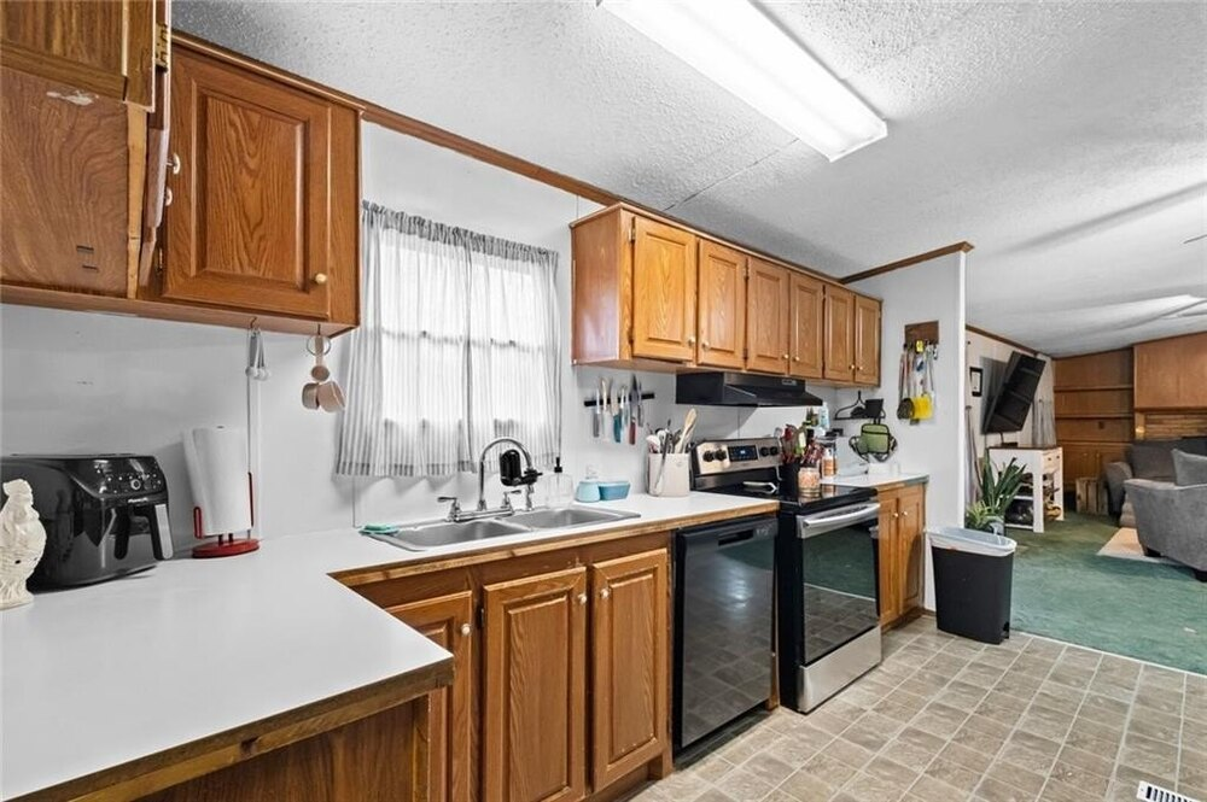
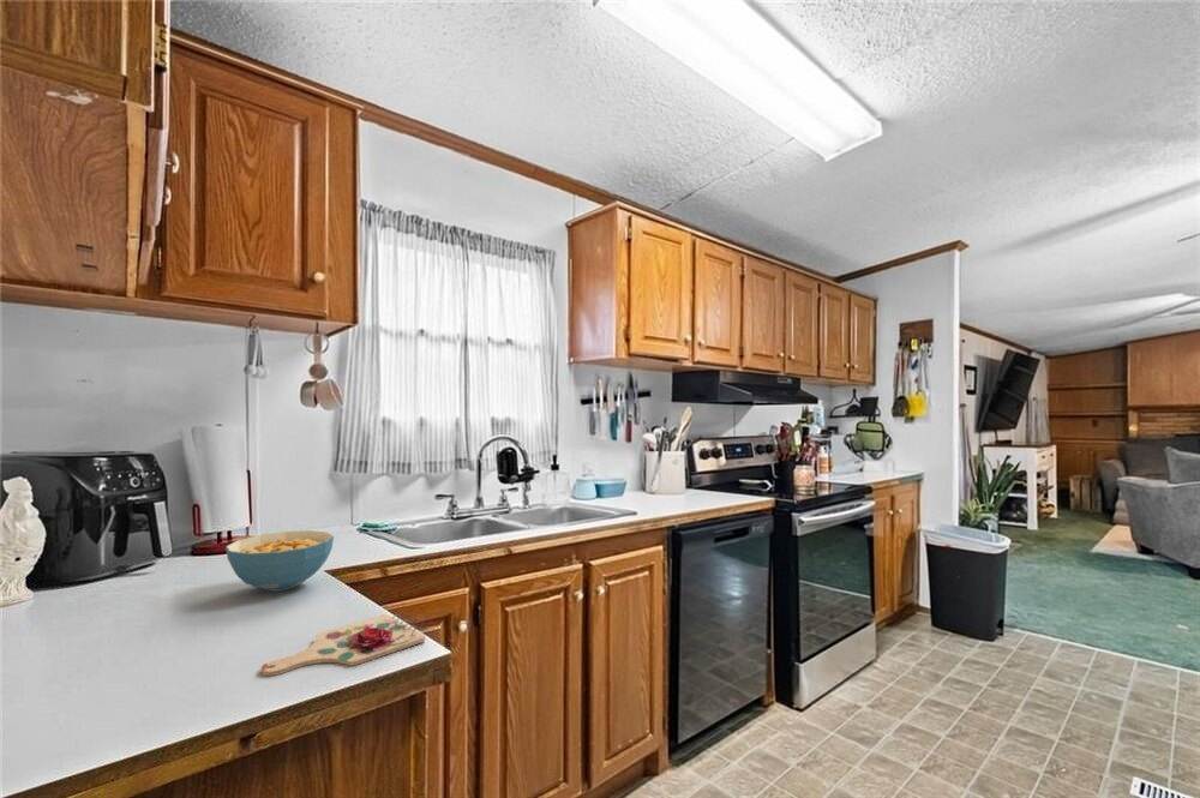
+ cutting board [260,613,426,677]
+ cereal bowl [224,529,335,593]
